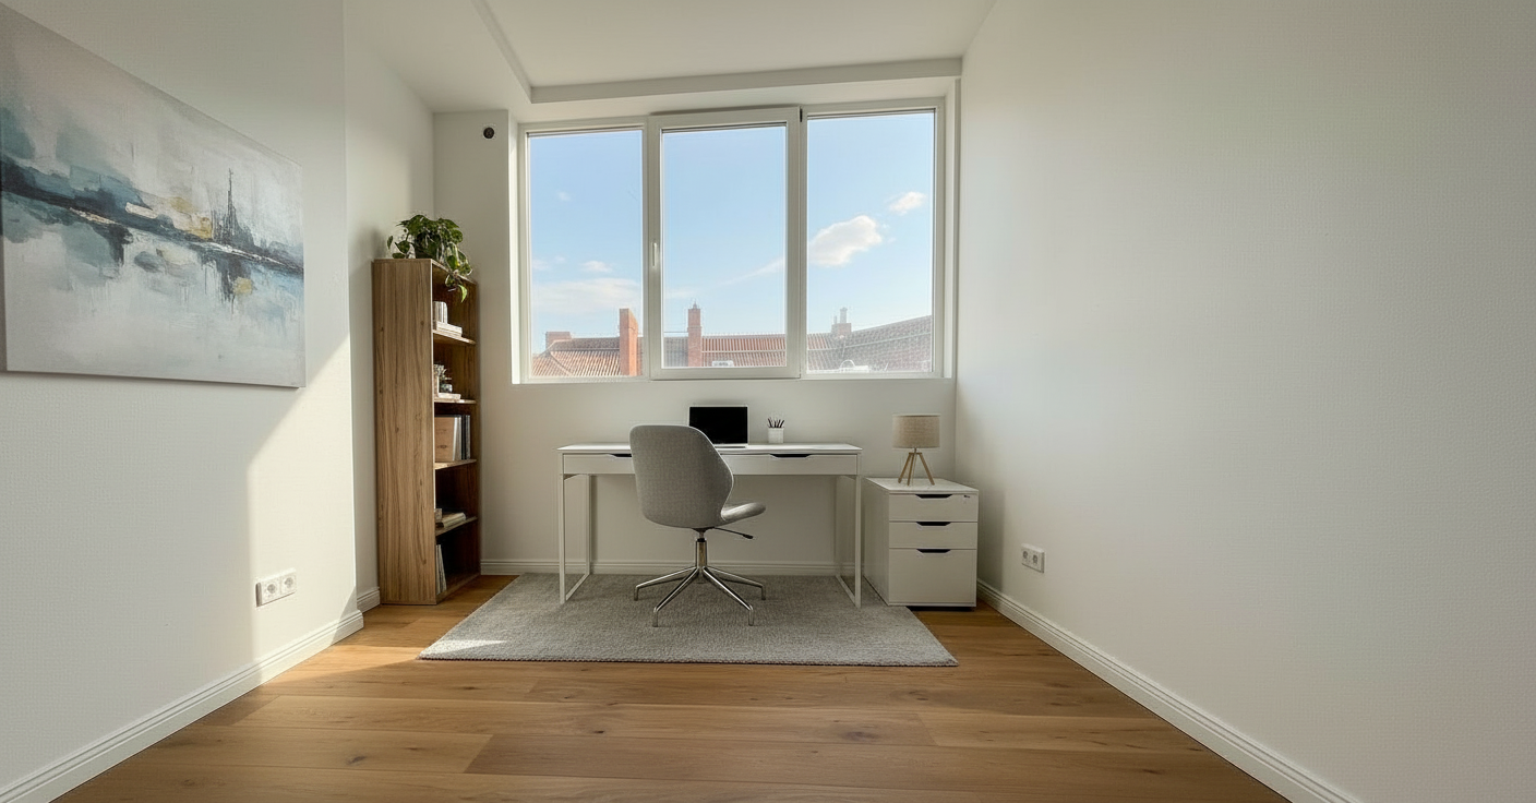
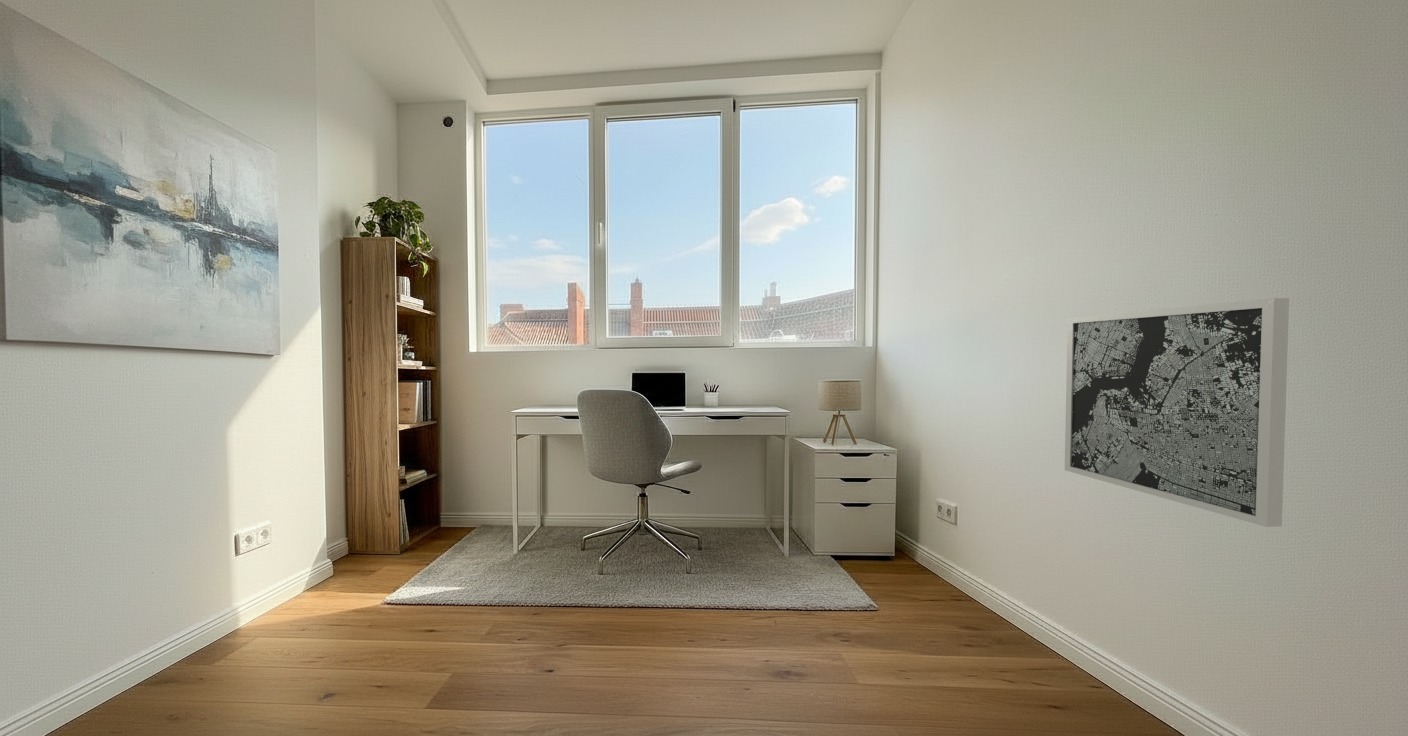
+ wall art [1064,297,1290,528]
